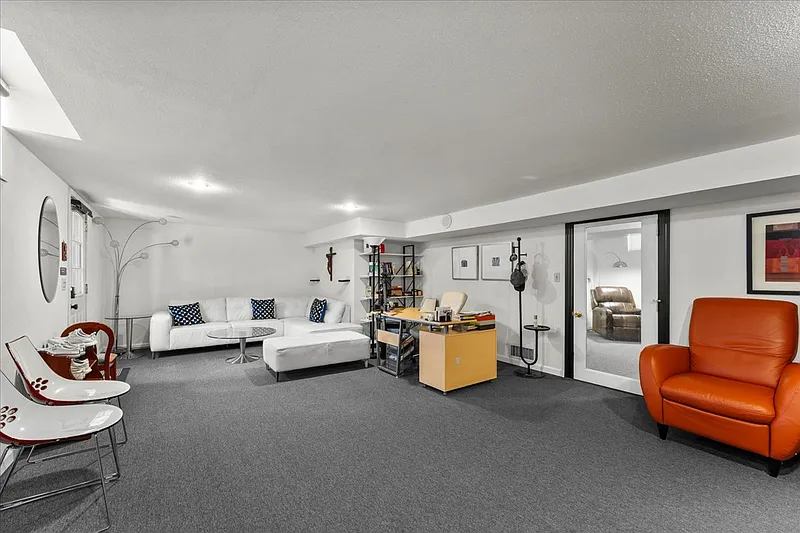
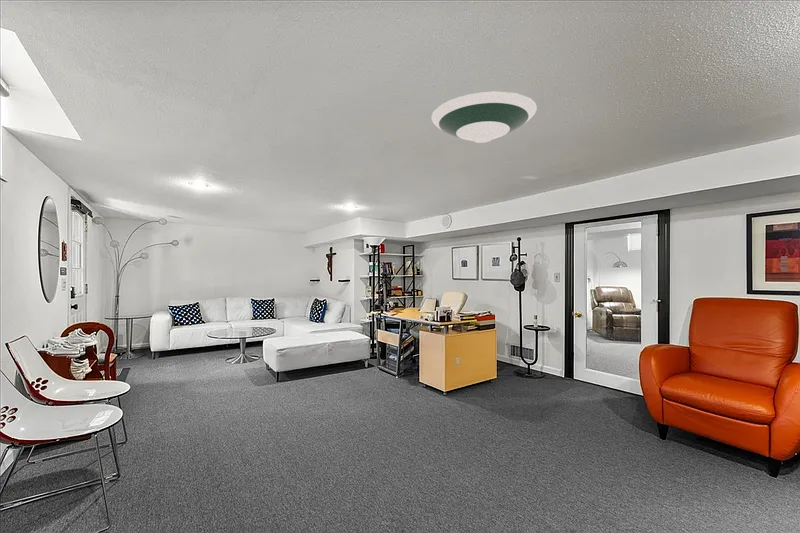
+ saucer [430,90,538,144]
